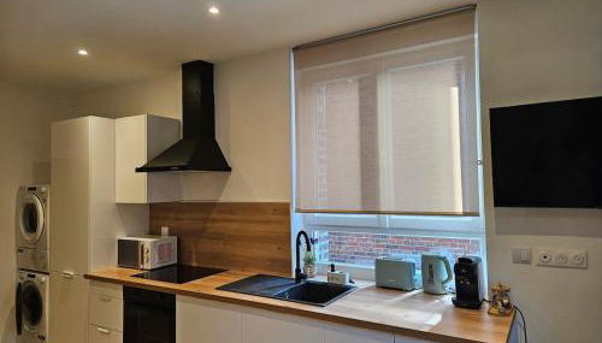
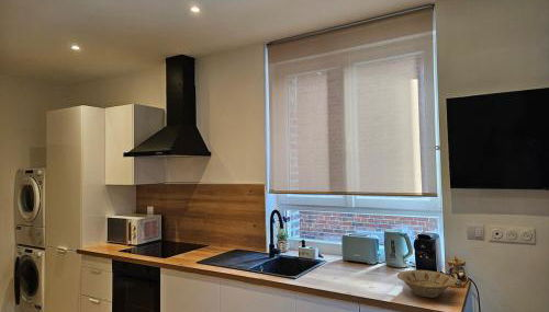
+ bowl [396,269,458,299]
